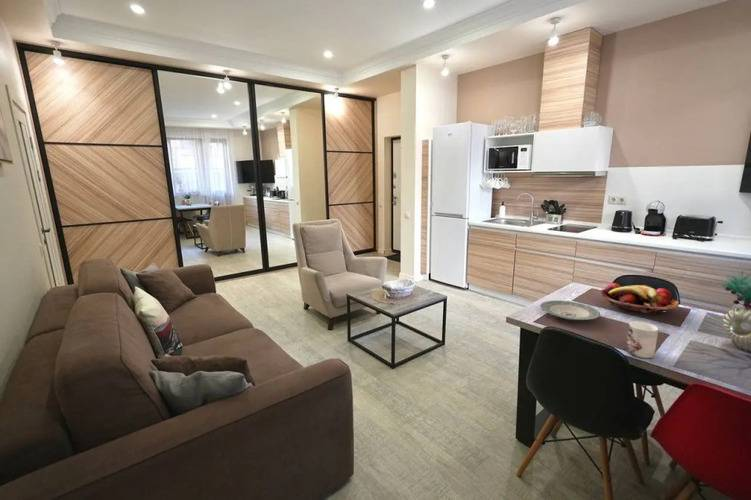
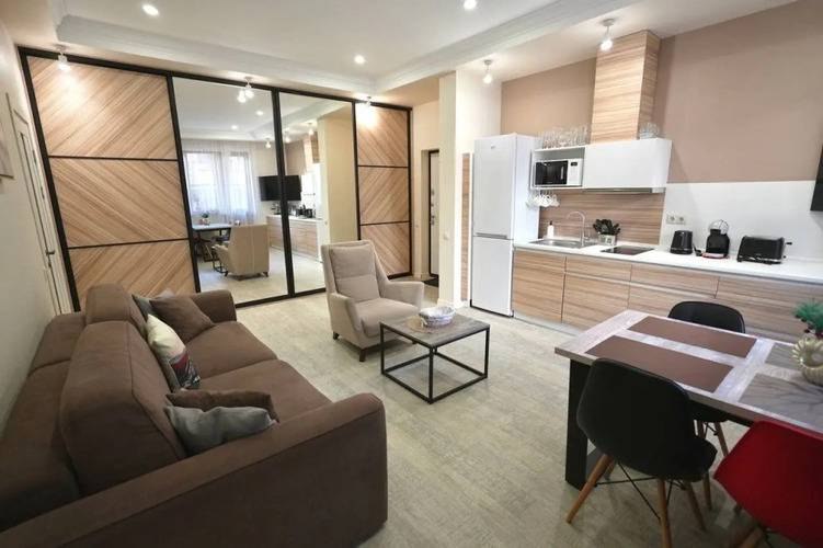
- fruit basket [599,282,680,316]
- mug [625,321,659,359]
- plate [539,300,601,321]
